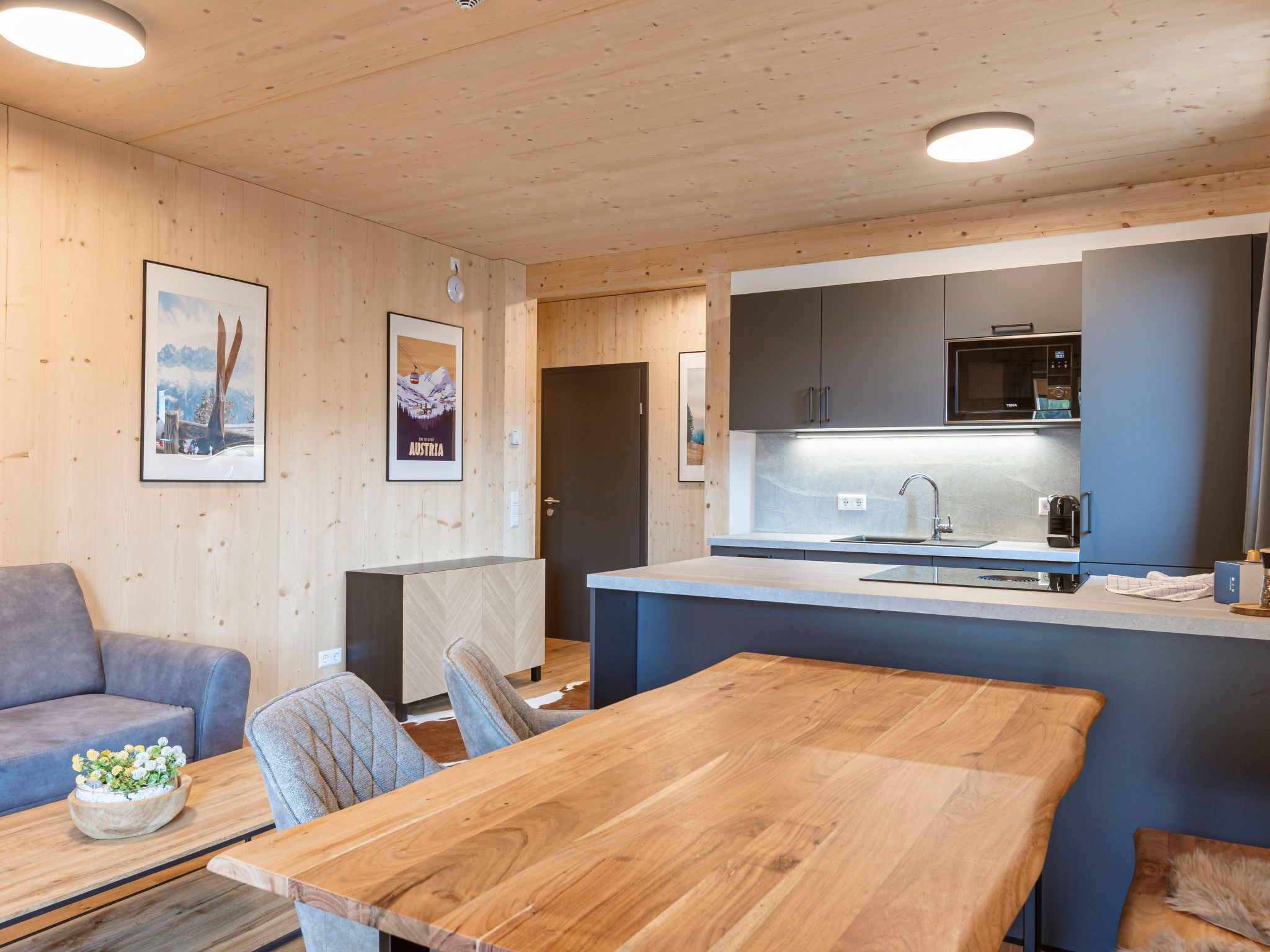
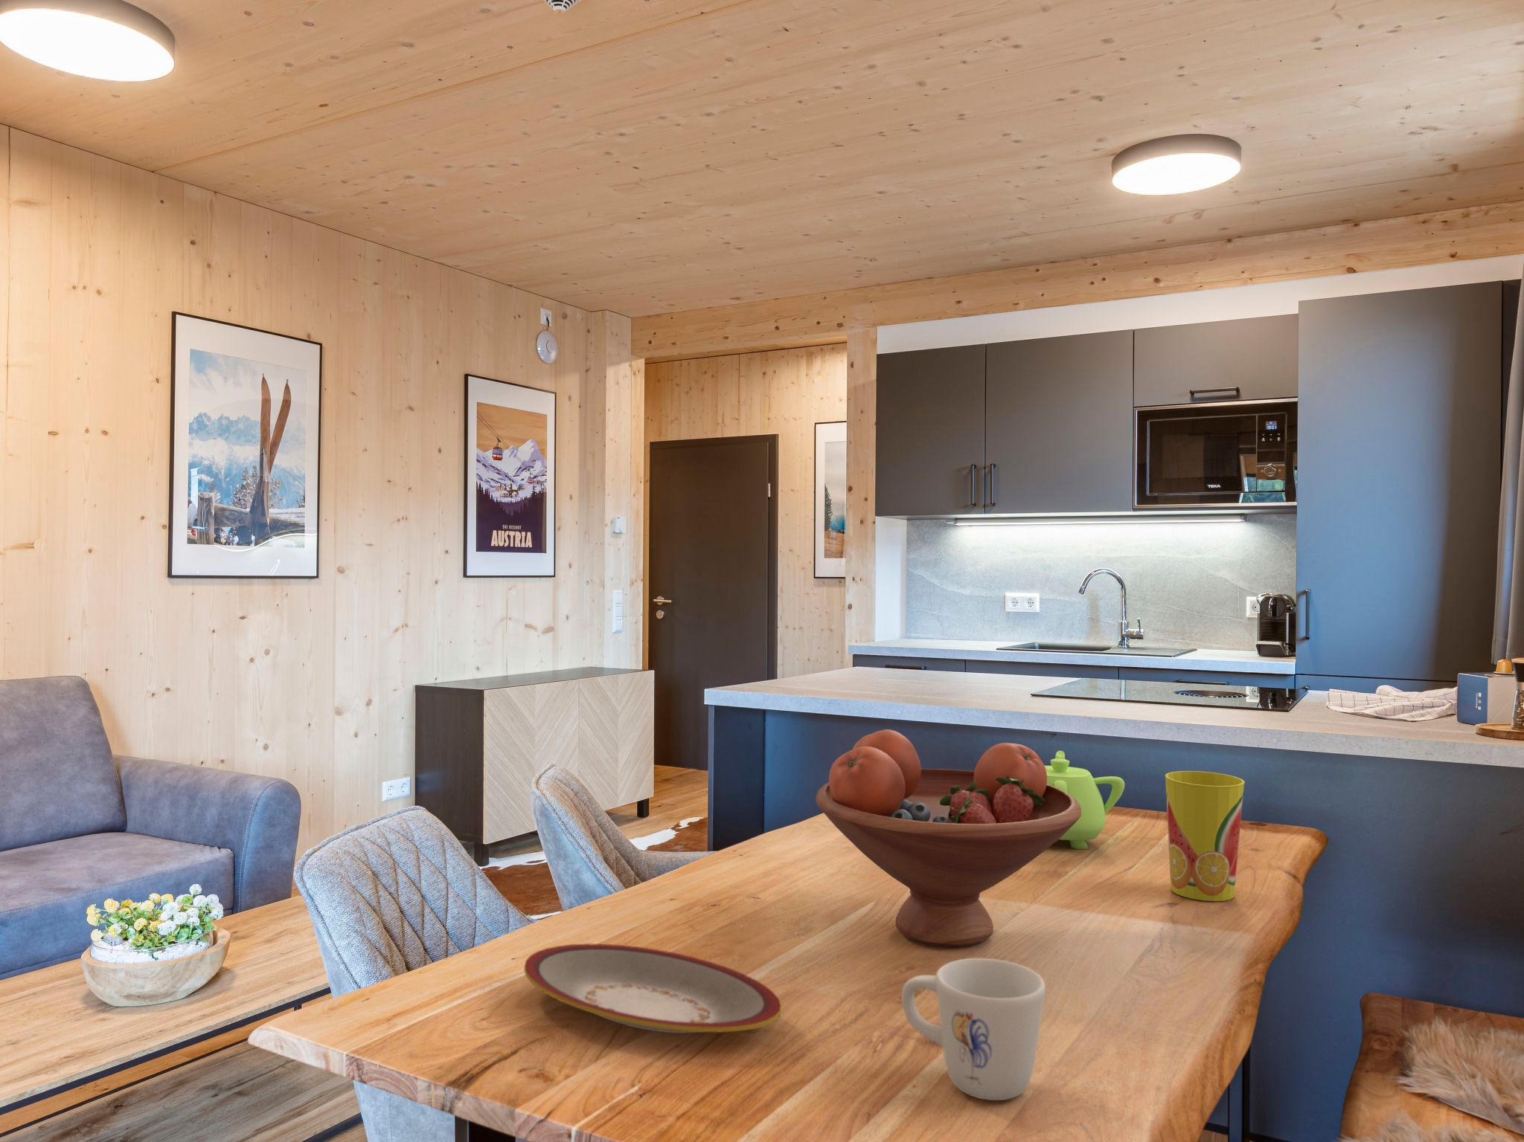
+ plate [523,943,782,1034]
+ mug [900,957,1046,1101]
+ teapot [1045,750,1126,851]
+ fruit bowl [815,728,1081,948]
+ cup [1164,770,1246,902]
